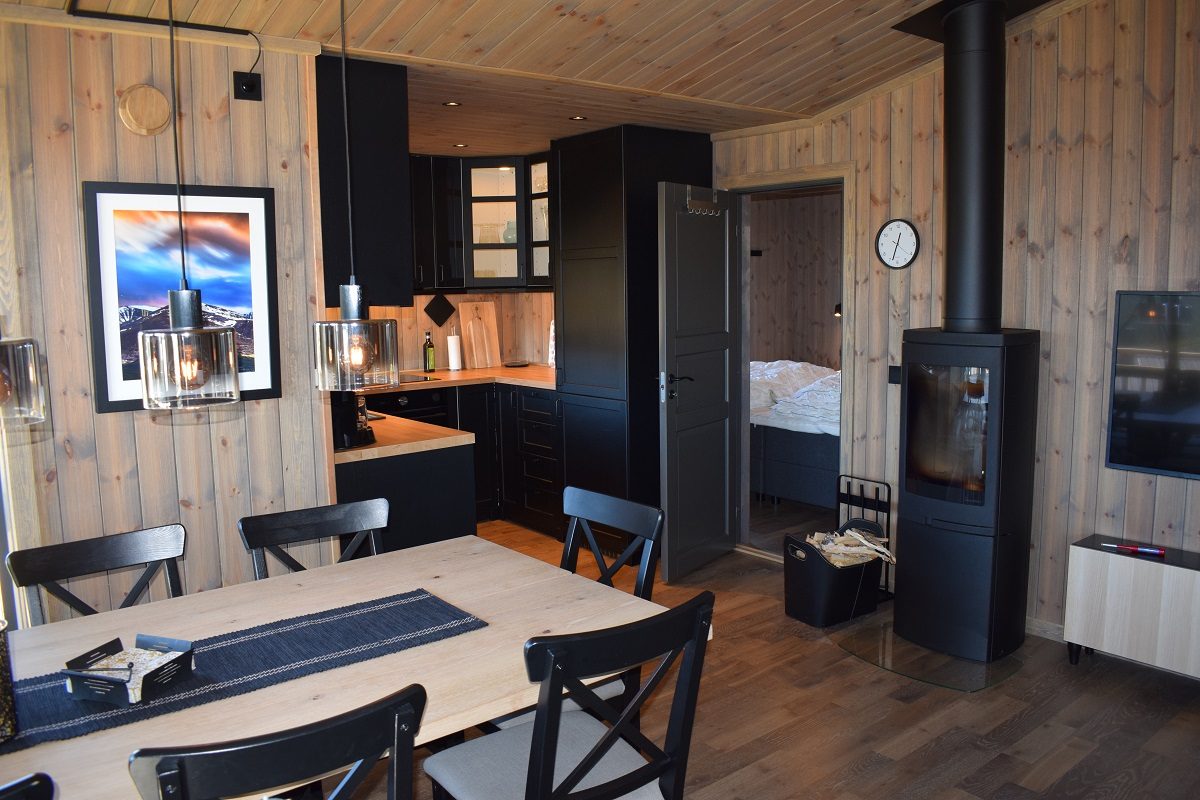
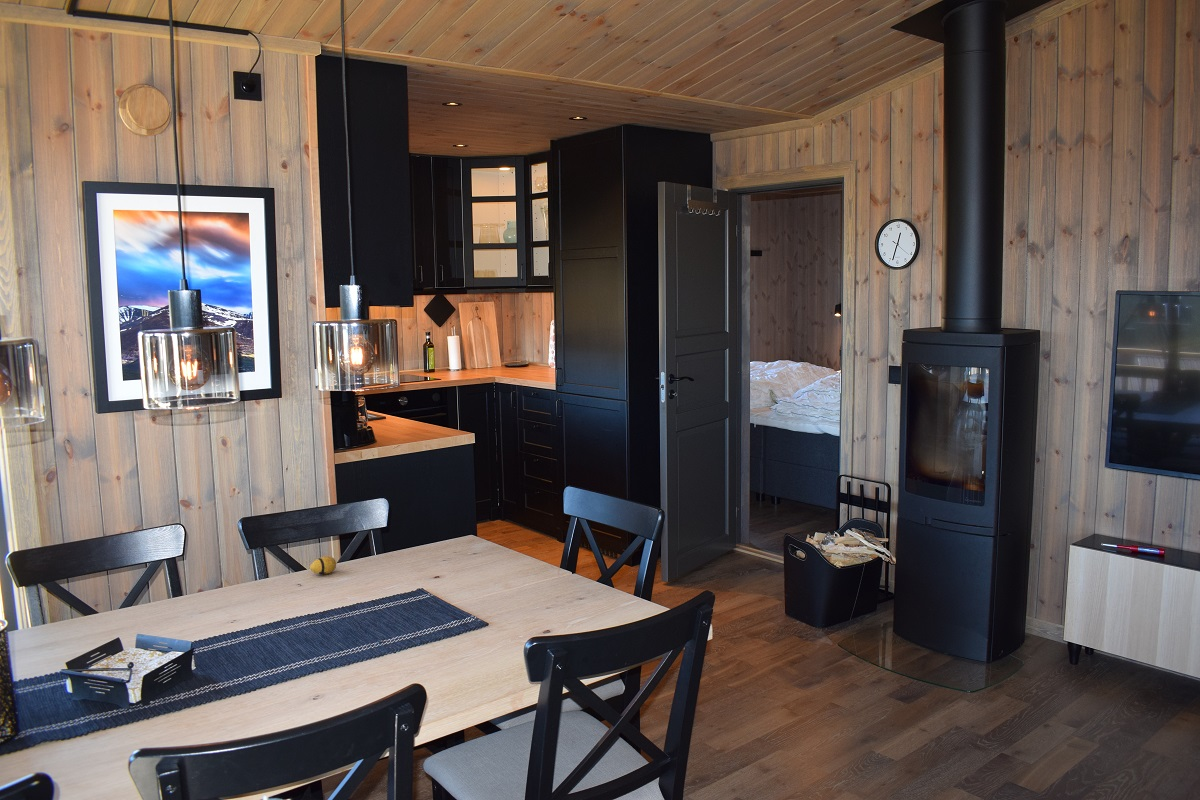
+ decorative egg [309,555,337,575]
